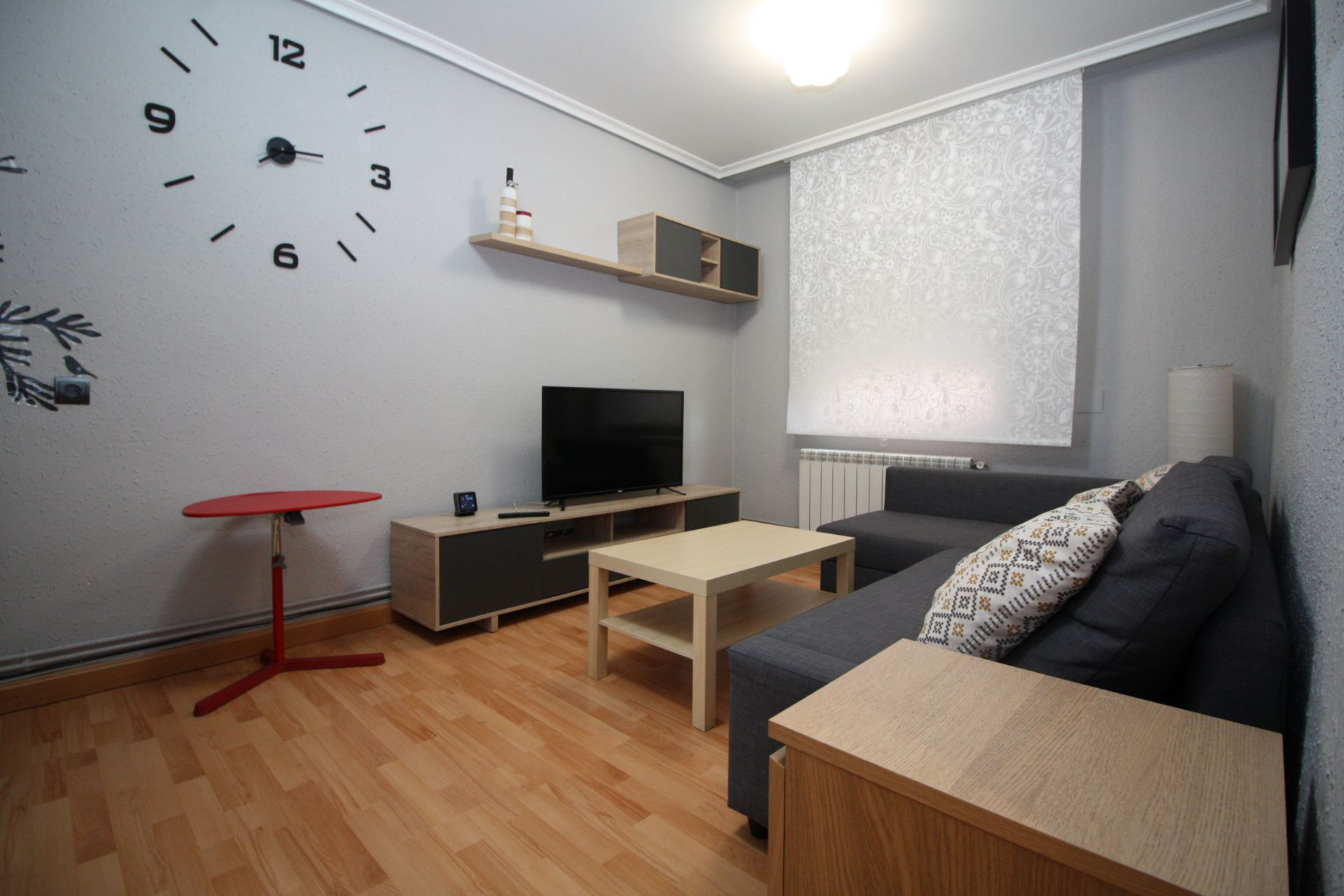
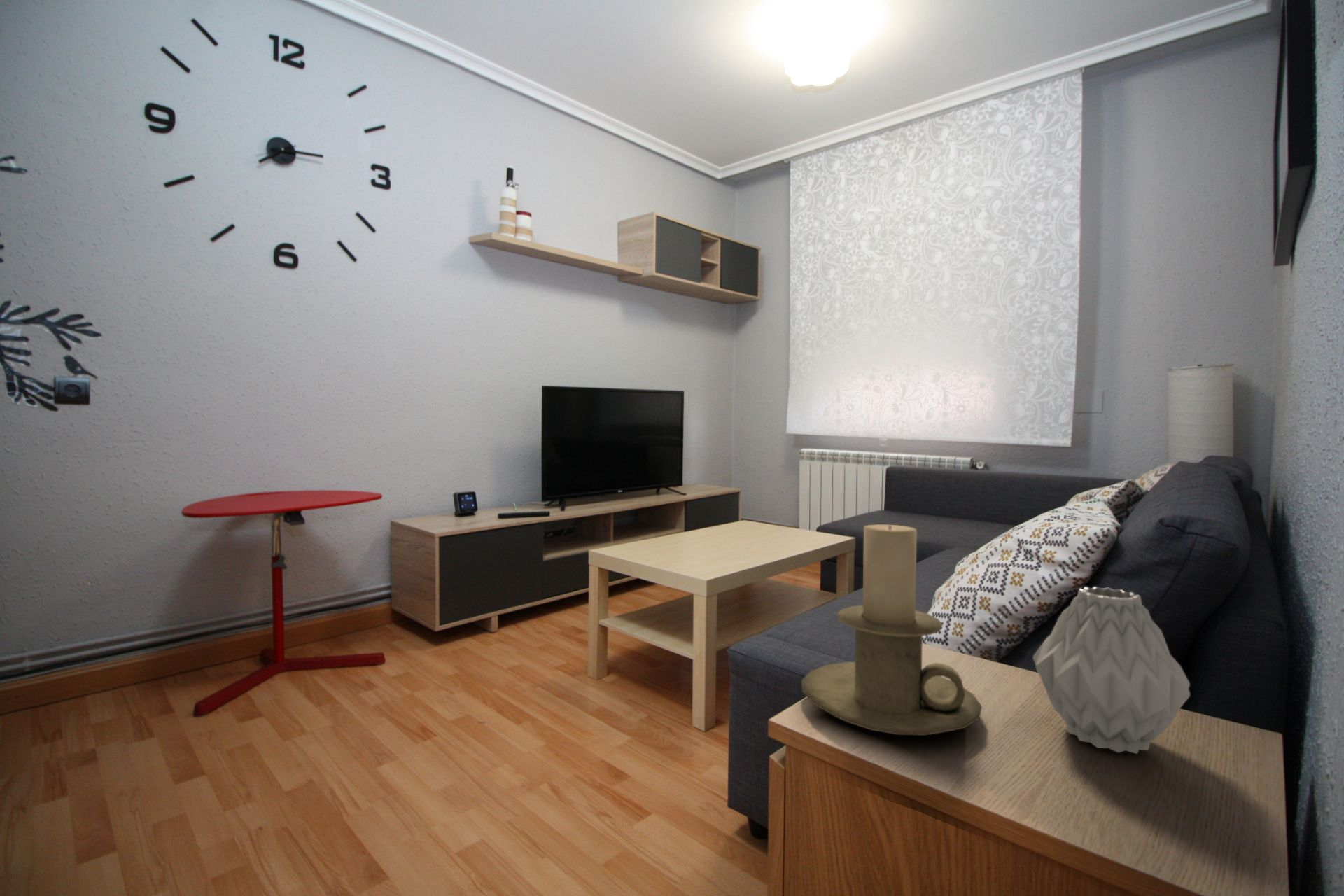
+ vase [1033,586,1191,755]
+ candle holder [801,524,983,736]
